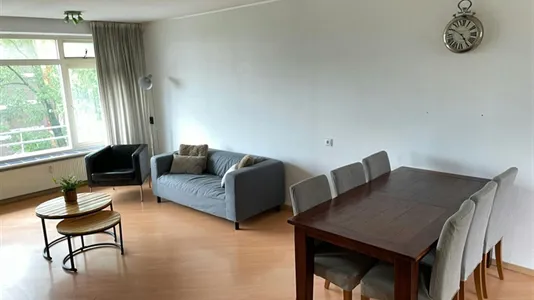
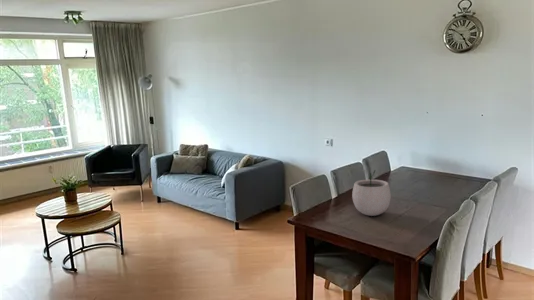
+ plant pot [351,170,392,217]
